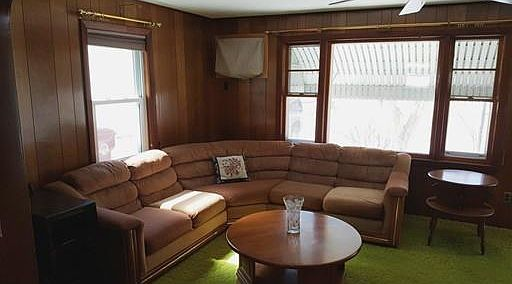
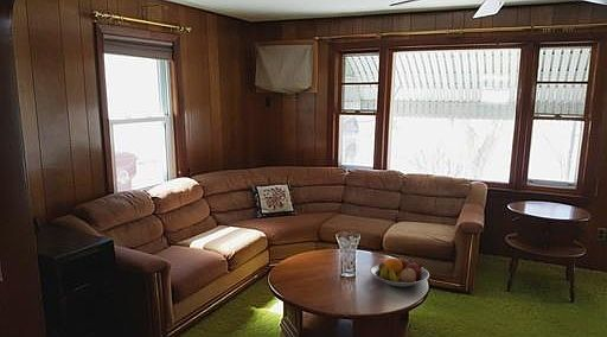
+ fruit bowl [369,255,430,288]
